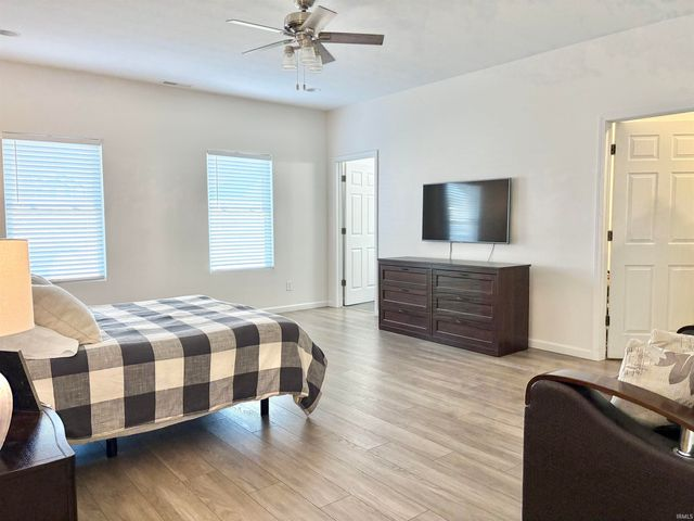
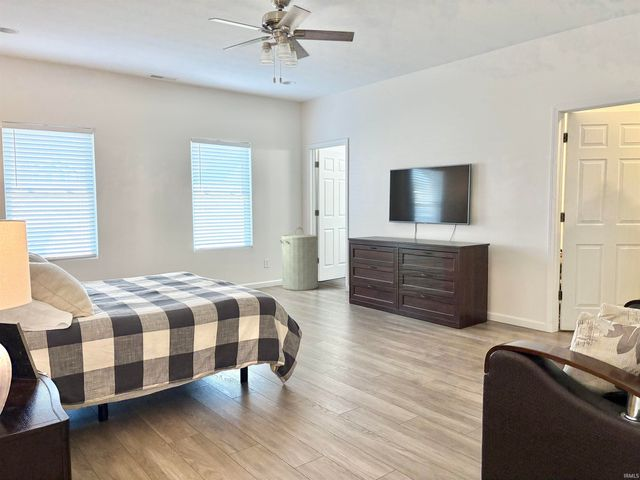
+ laundry hamper [279,226,319,291]
